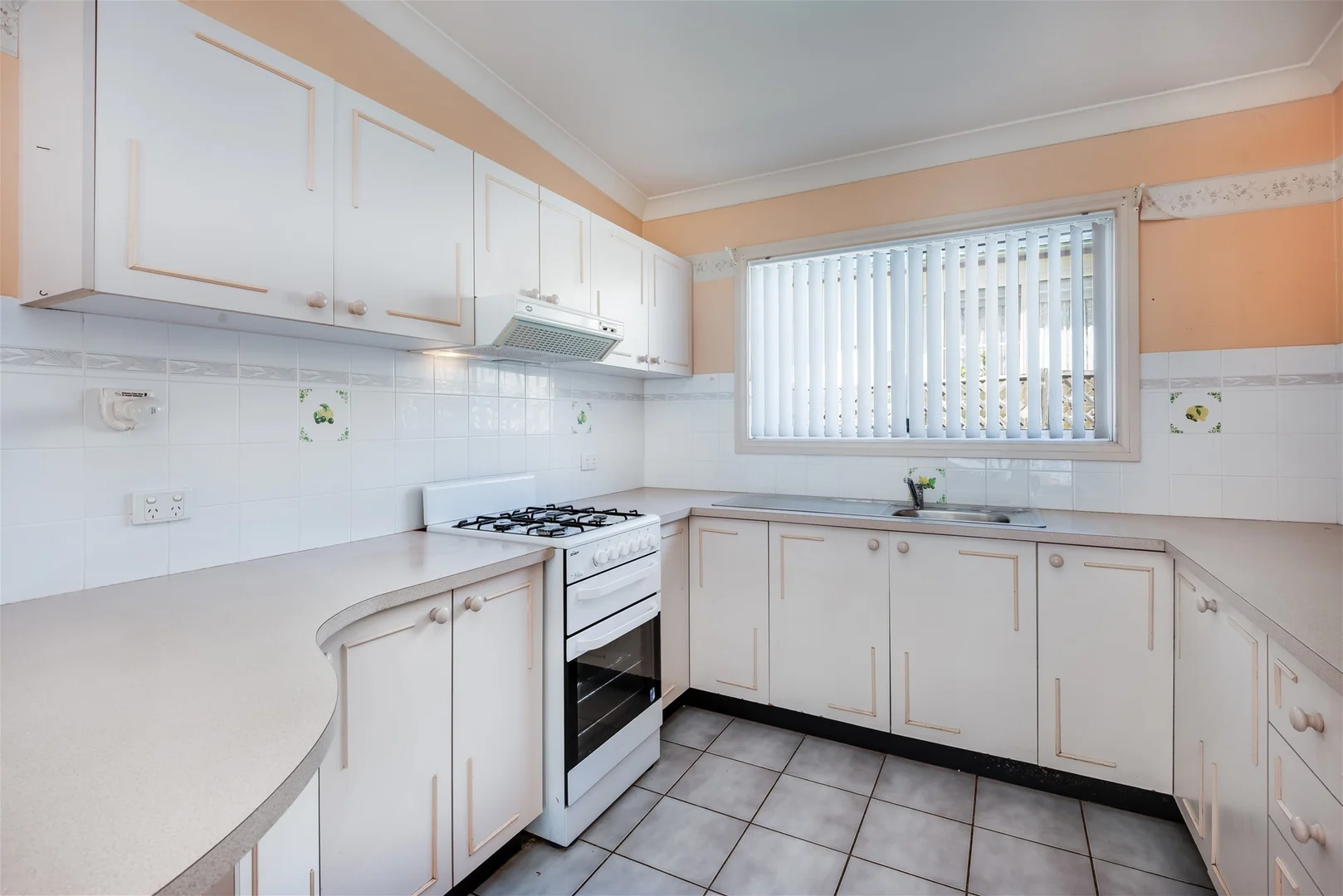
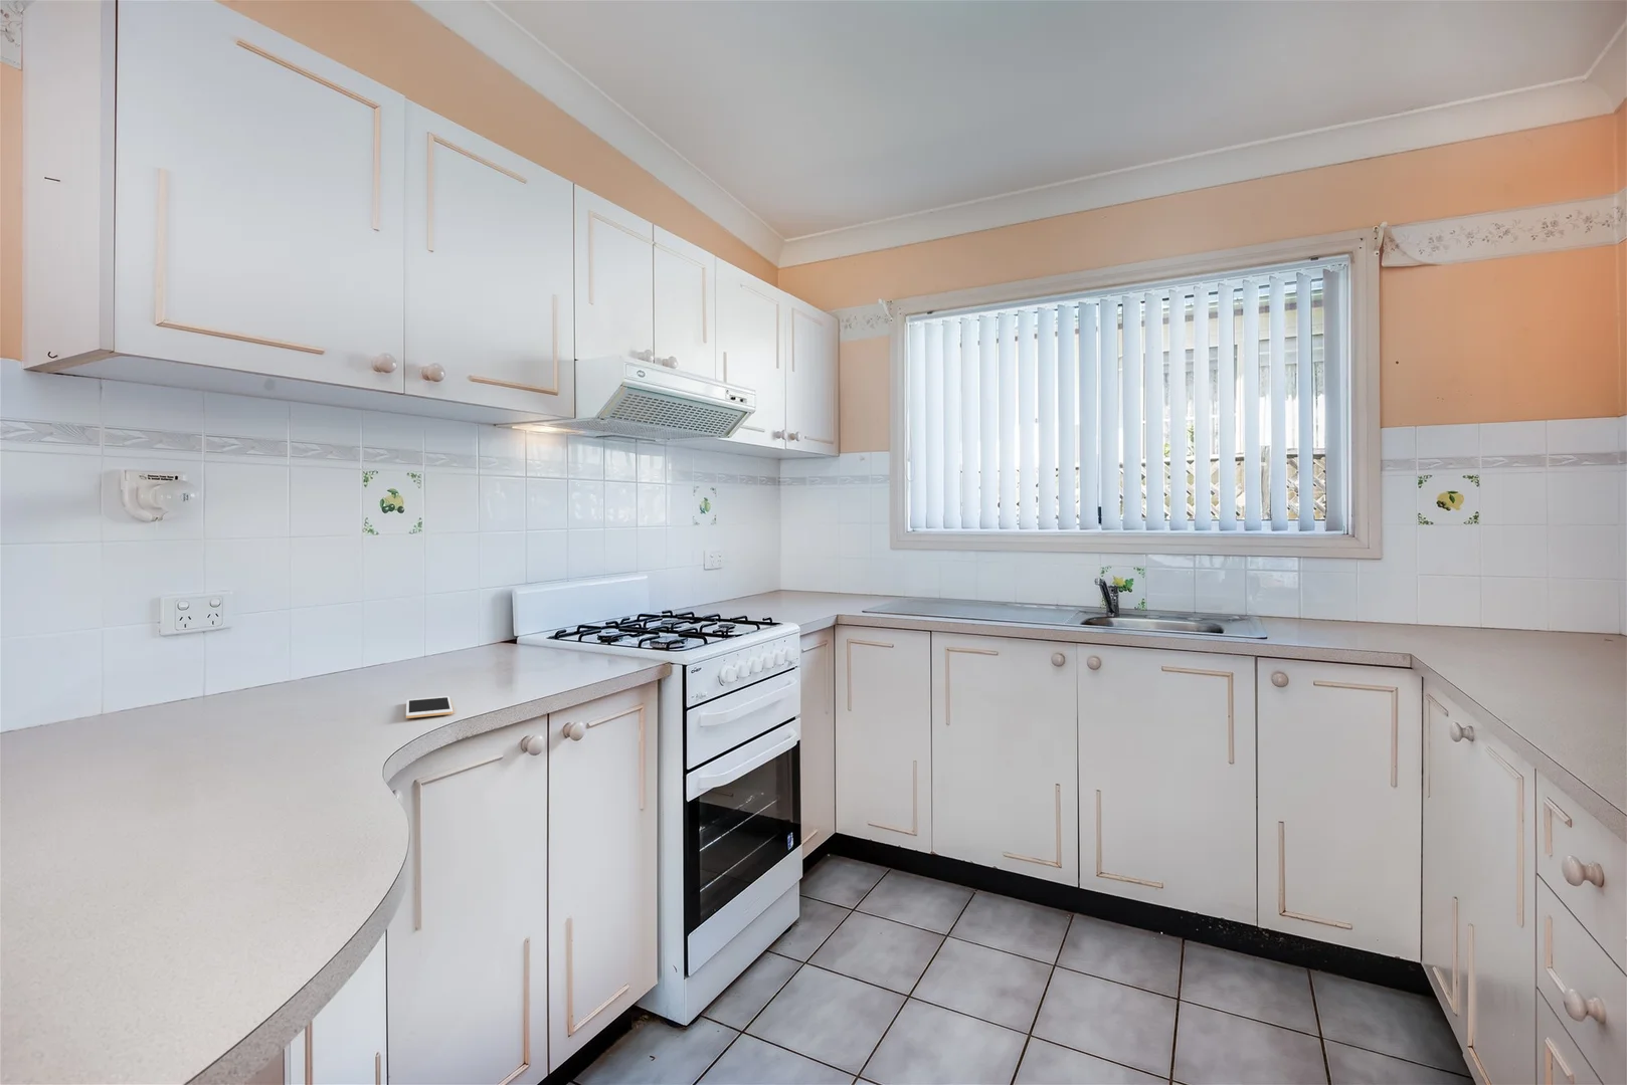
+ cell phone [406,695,453,719]
